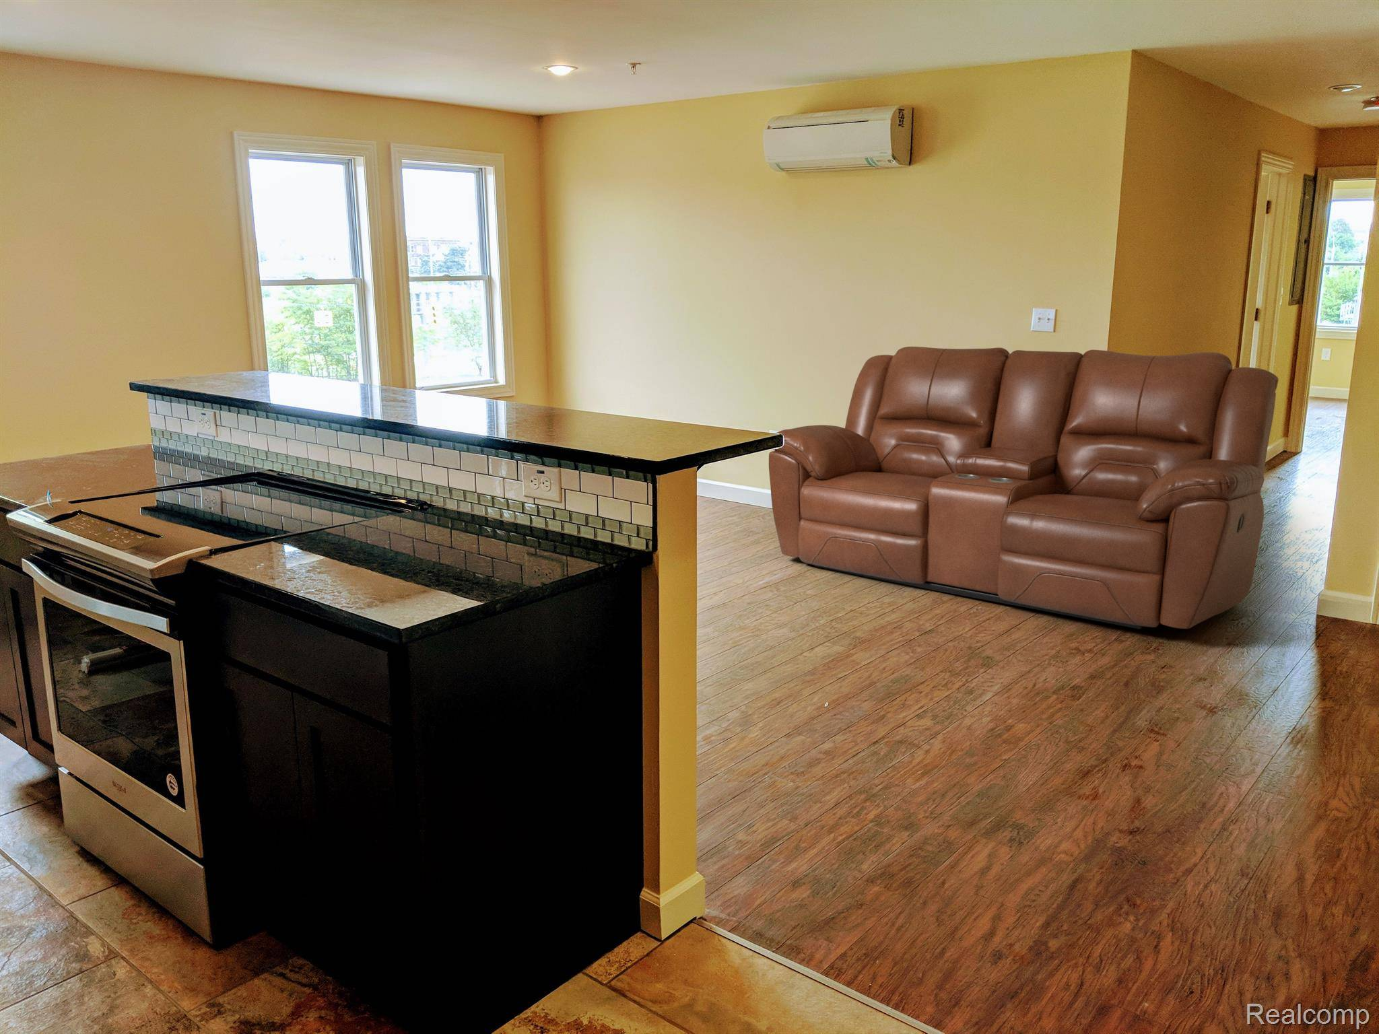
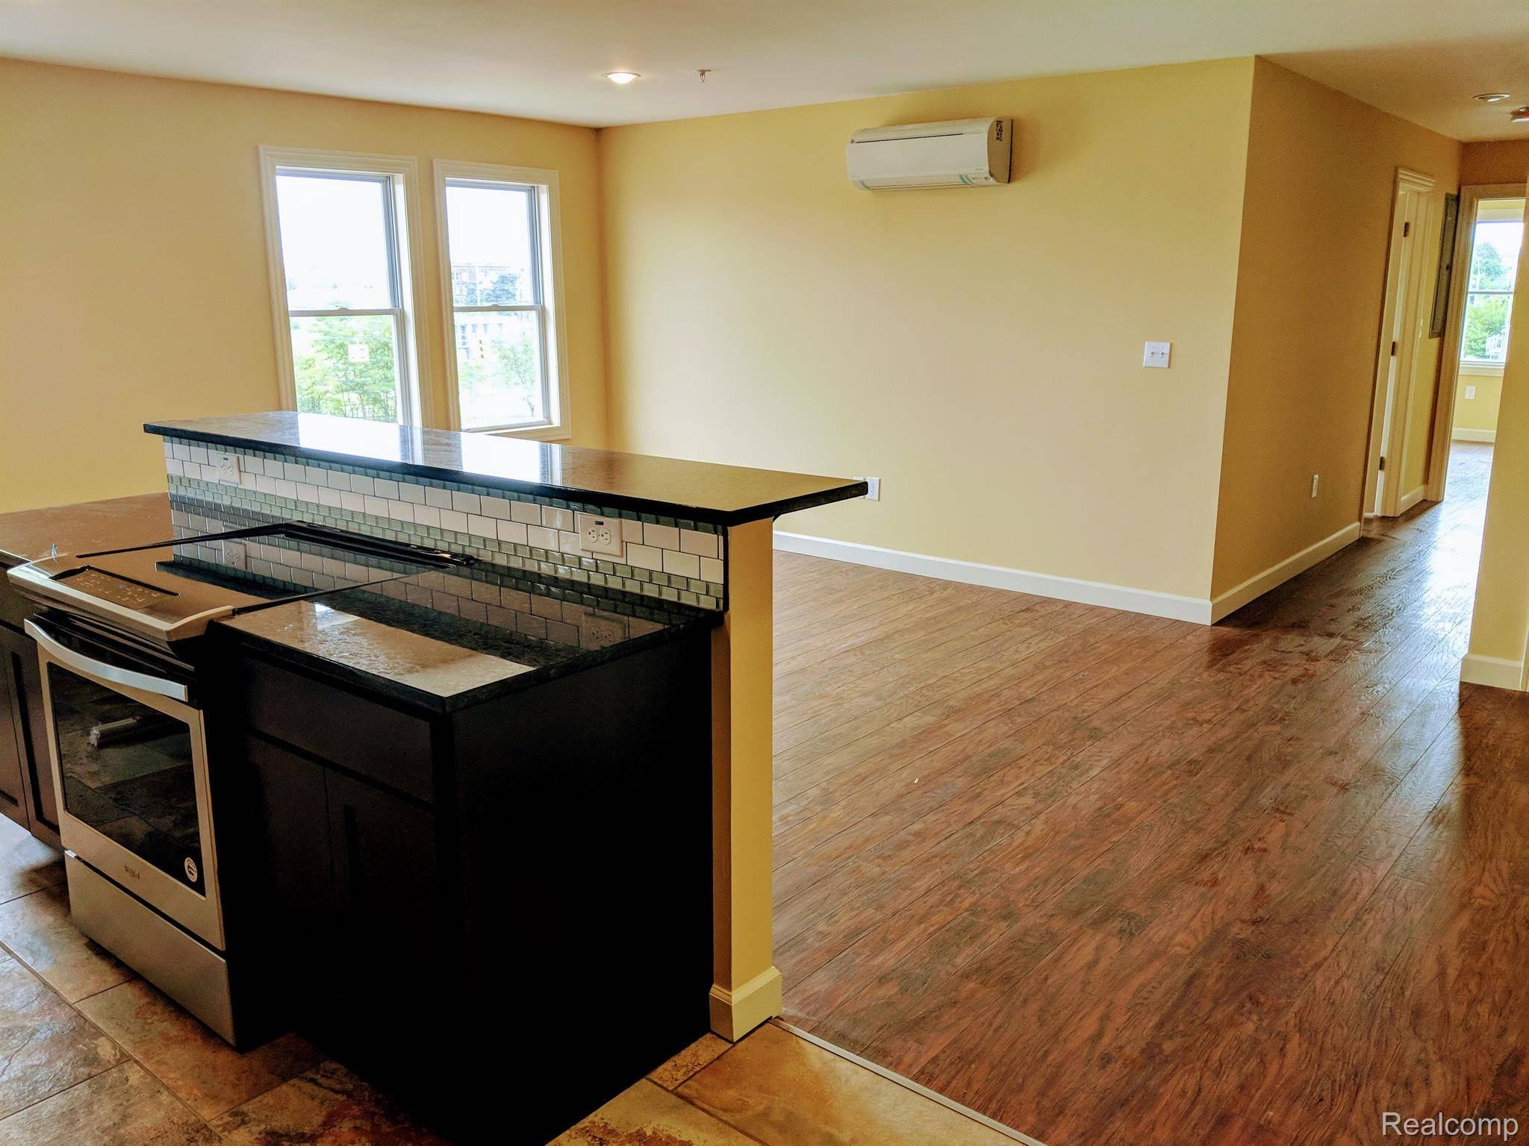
- sofa [769,346,1279,630]
